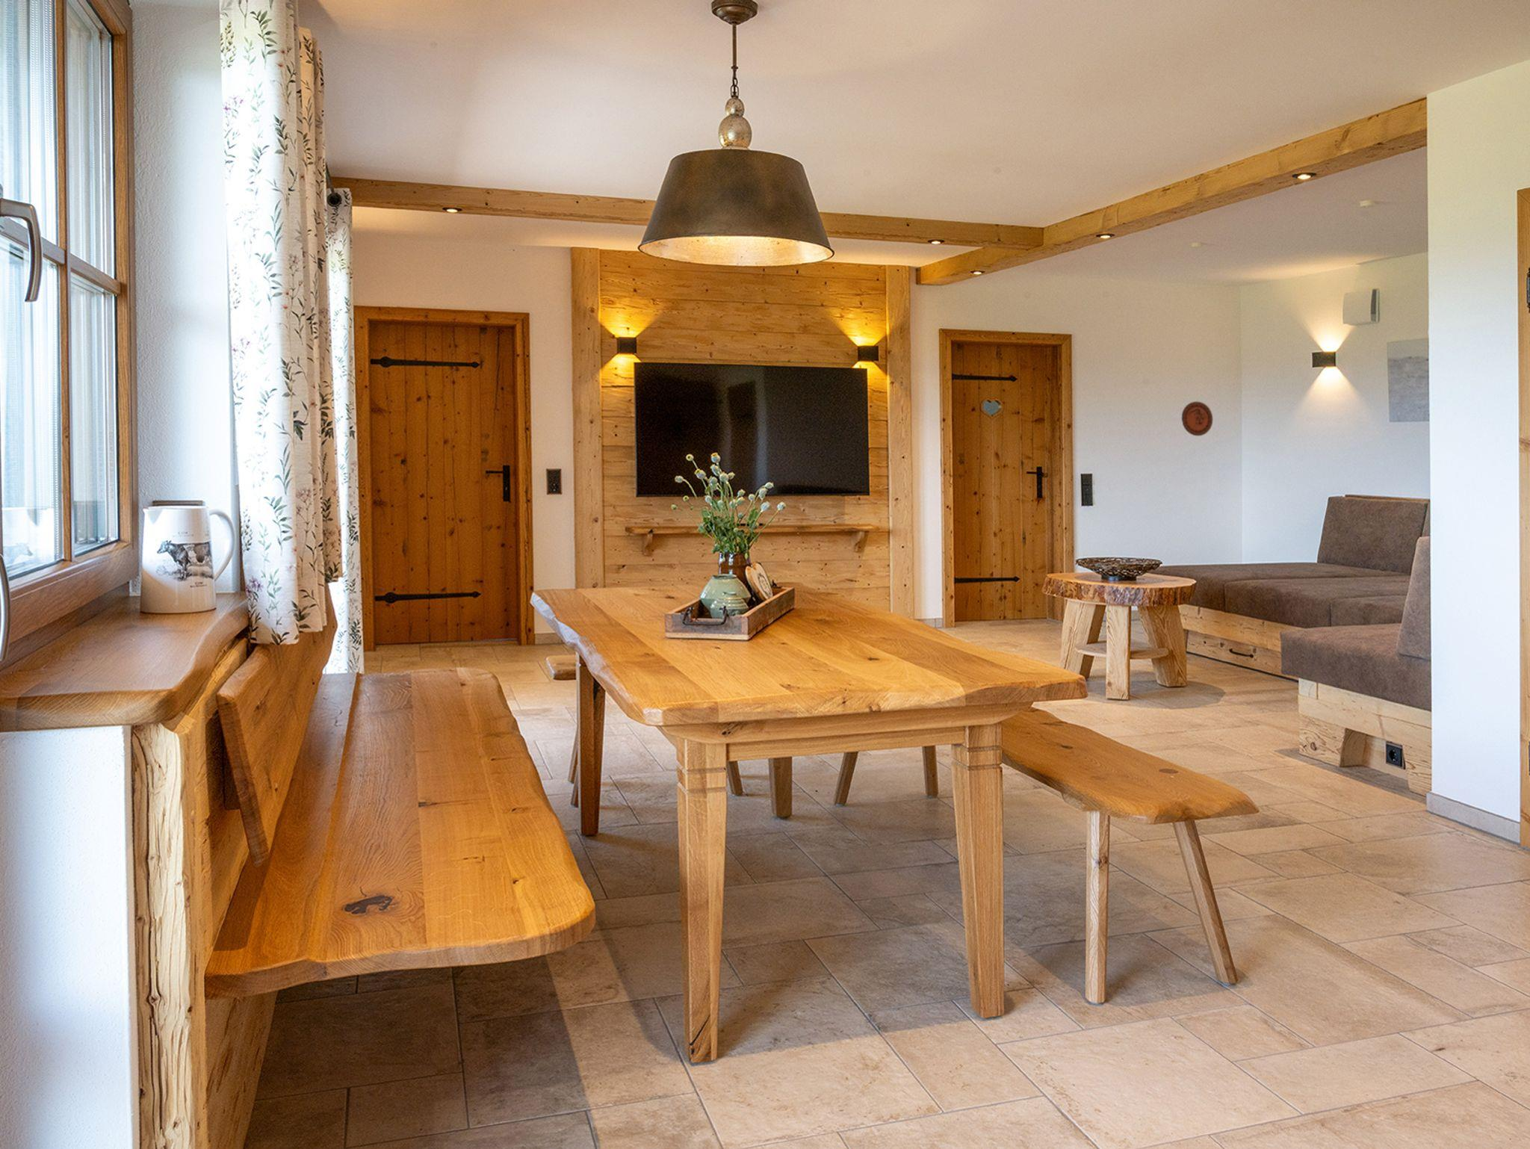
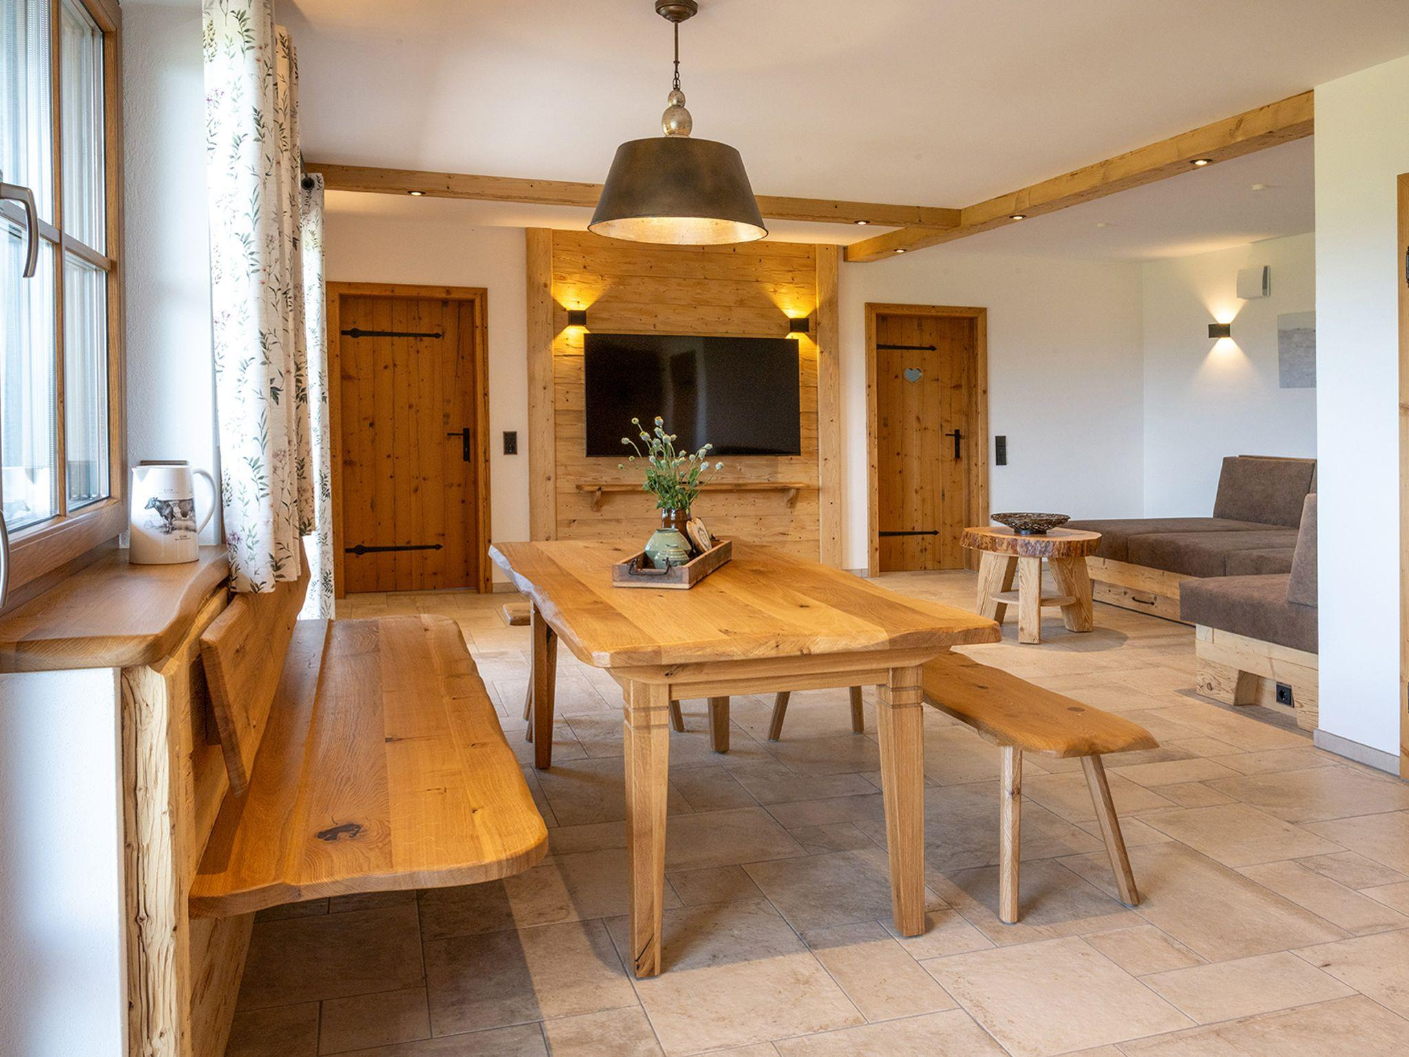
- decorative plate [1181,401,1213,437]
